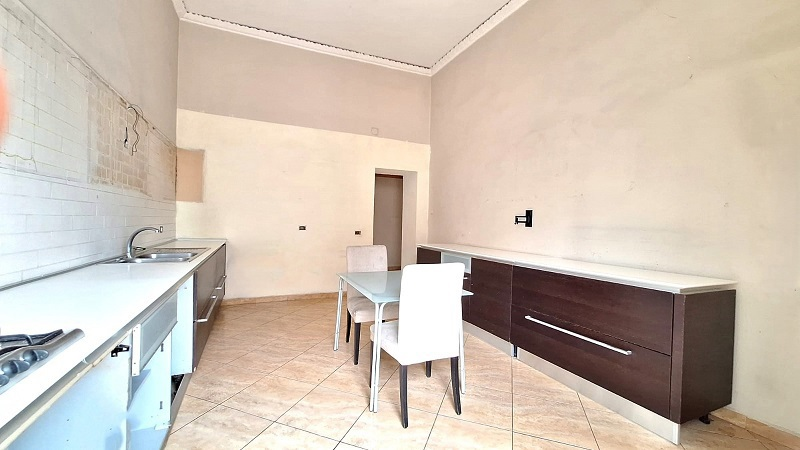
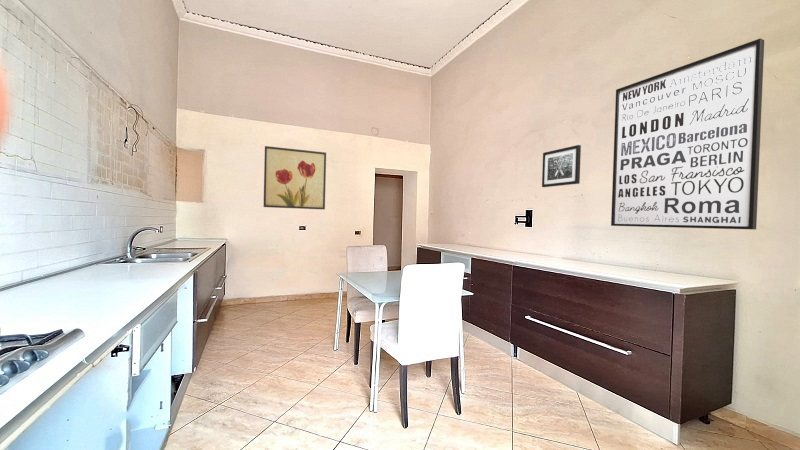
+ wall art [263,145,327,210]
+ wall art [541,144,582,188]
+ wall art [610,37,765,231]
